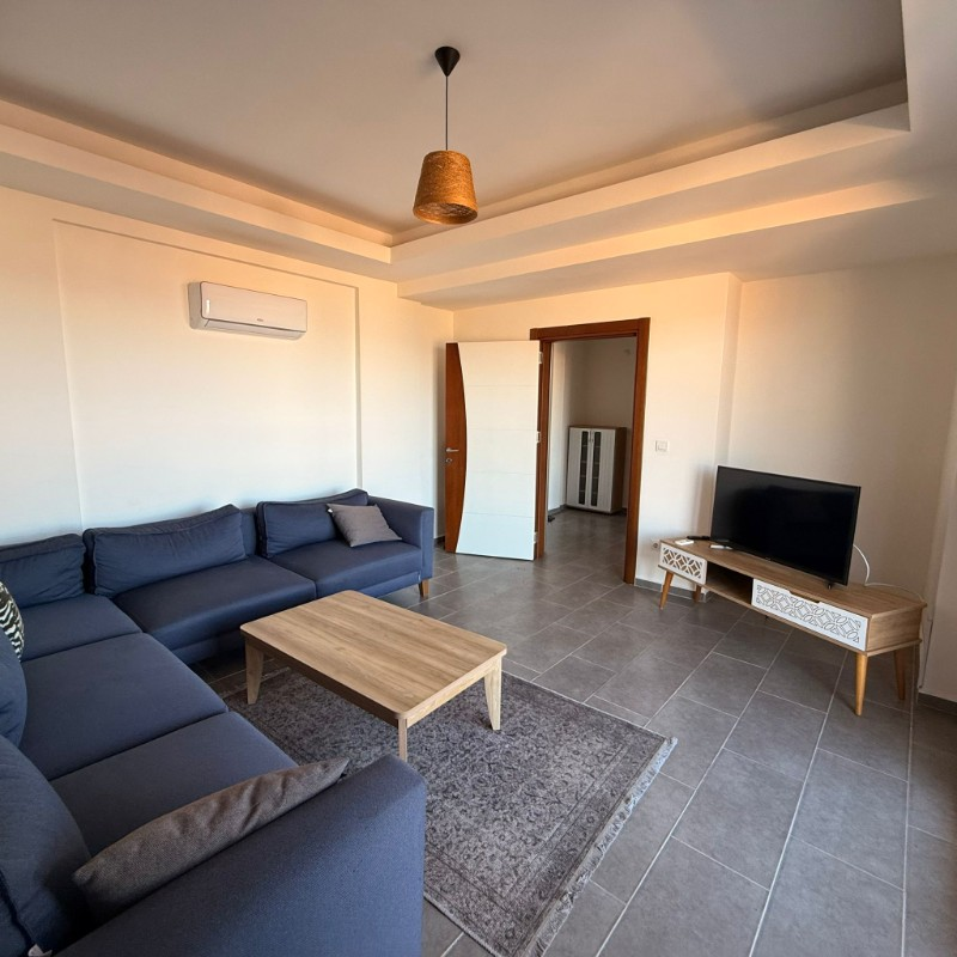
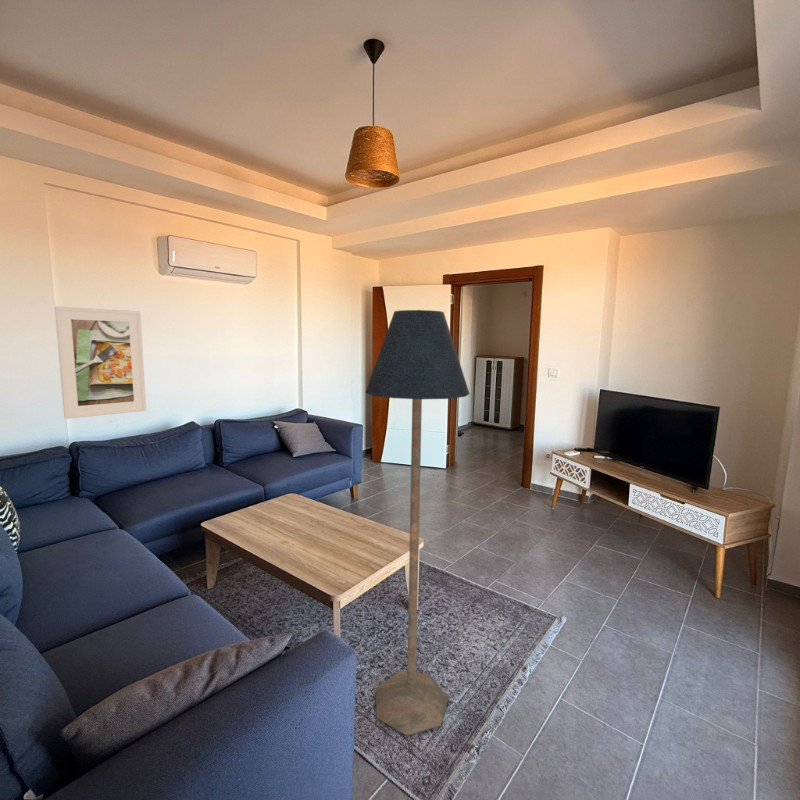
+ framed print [54,305,147,420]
+ floor lamp [364,309,470,736]
